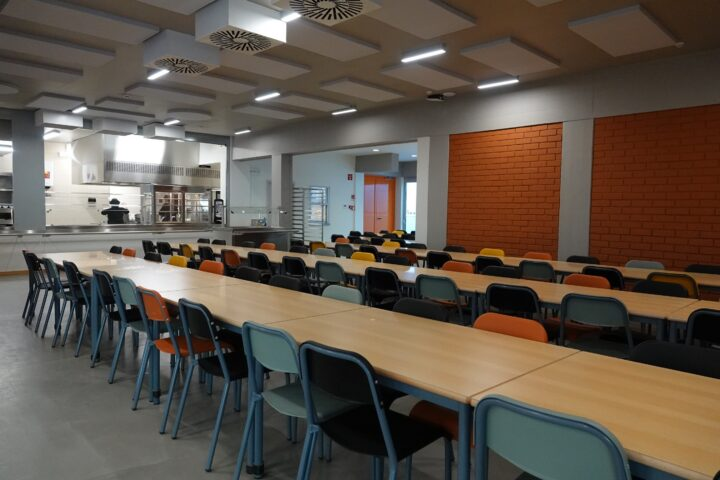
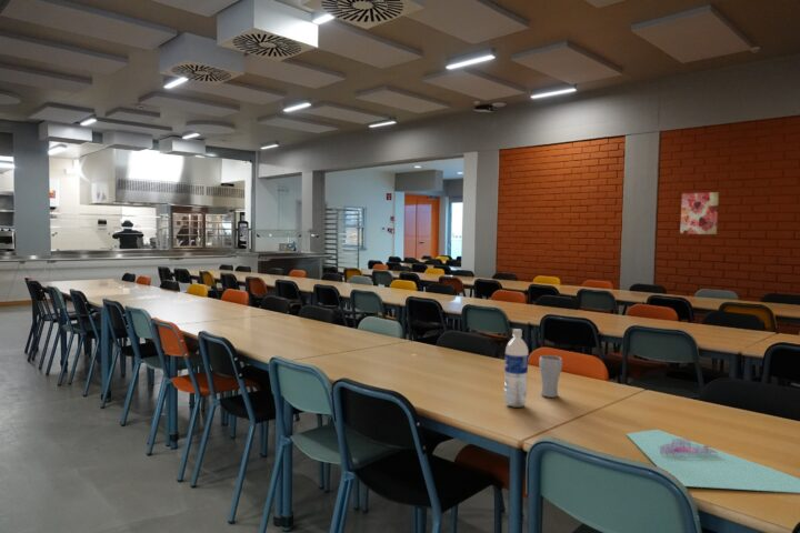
+ wall art [679,191,720,235]
+ water bottle [503,328,529,409]
+ napkin [626,429,800,494]
+ drinking glass [538,354,563,399]
